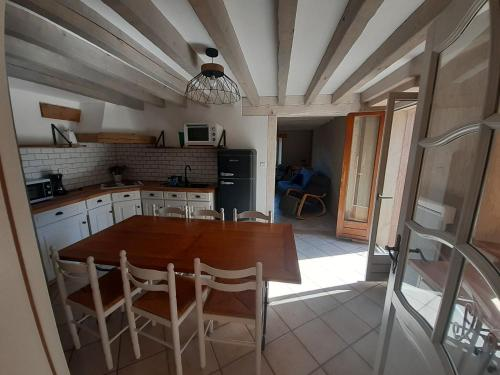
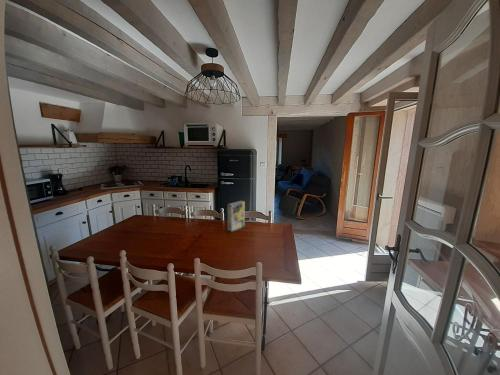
+ cereal box [227,200,246,233]
